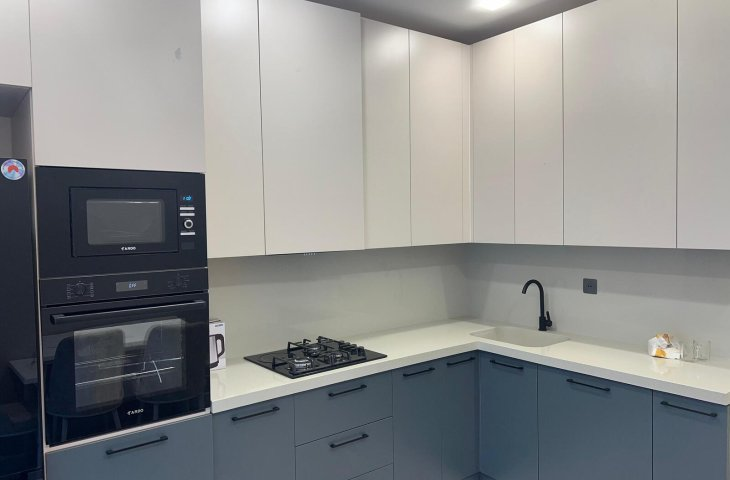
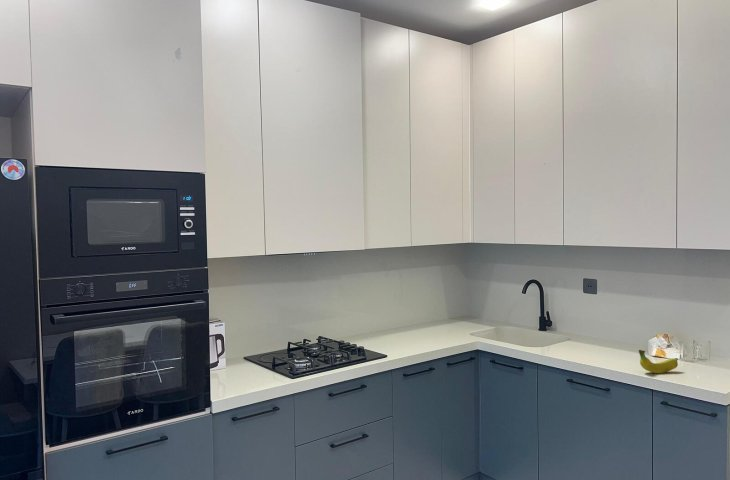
+ fruit [638,349,679,374]
